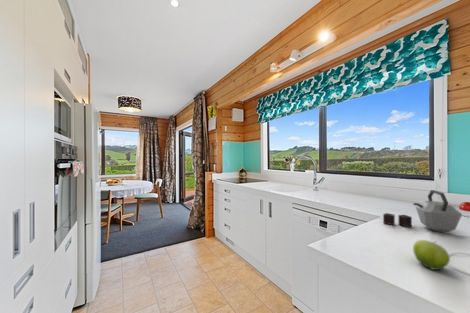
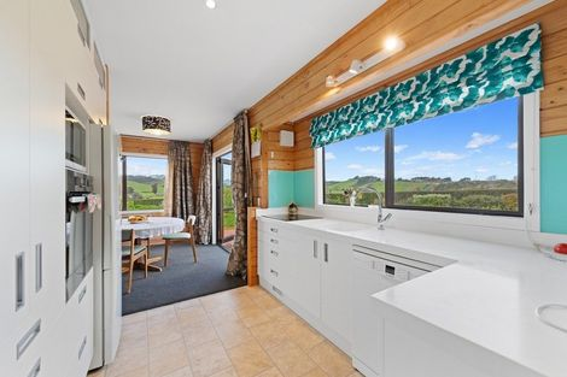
- fruit [412,239,451,271]
- kettle [382,189,463,233]
